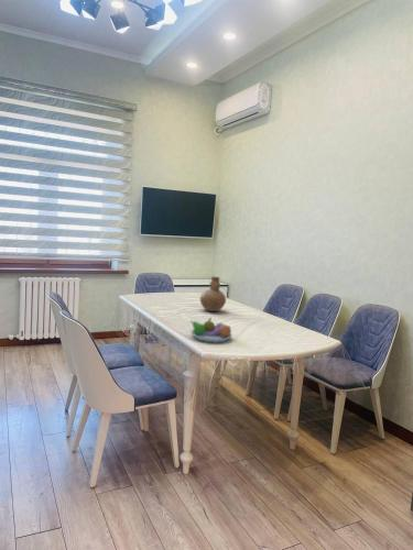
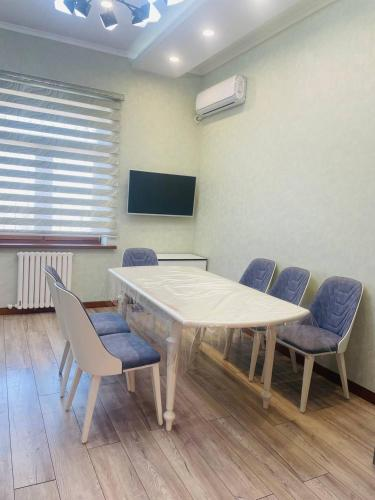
- vase [199,276,227,312]
- fruit bowl [189,317,232,343]
